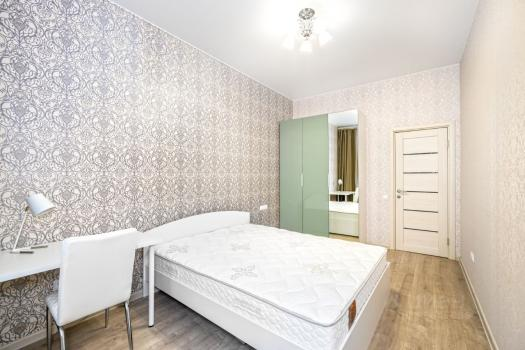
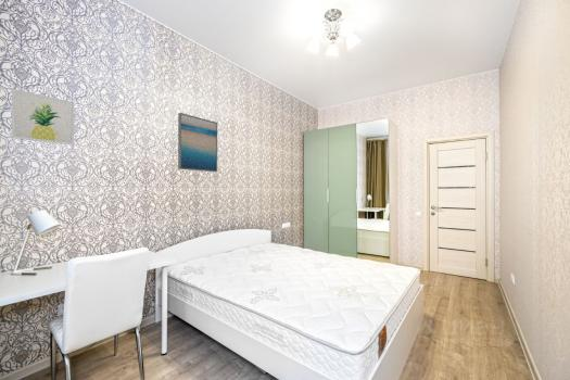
+ wall art [11,88,75,145]
+ wall art [177,112,218,173]
